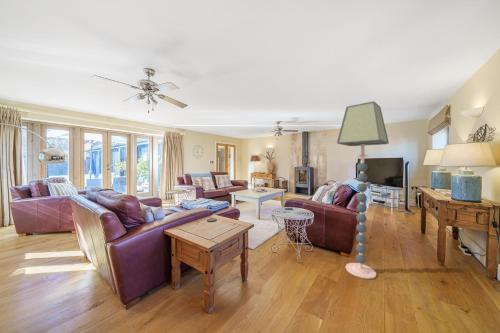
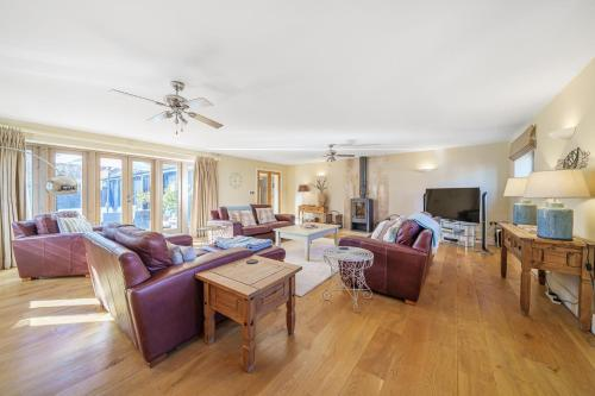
- floor lamp [336,100,390,280]
